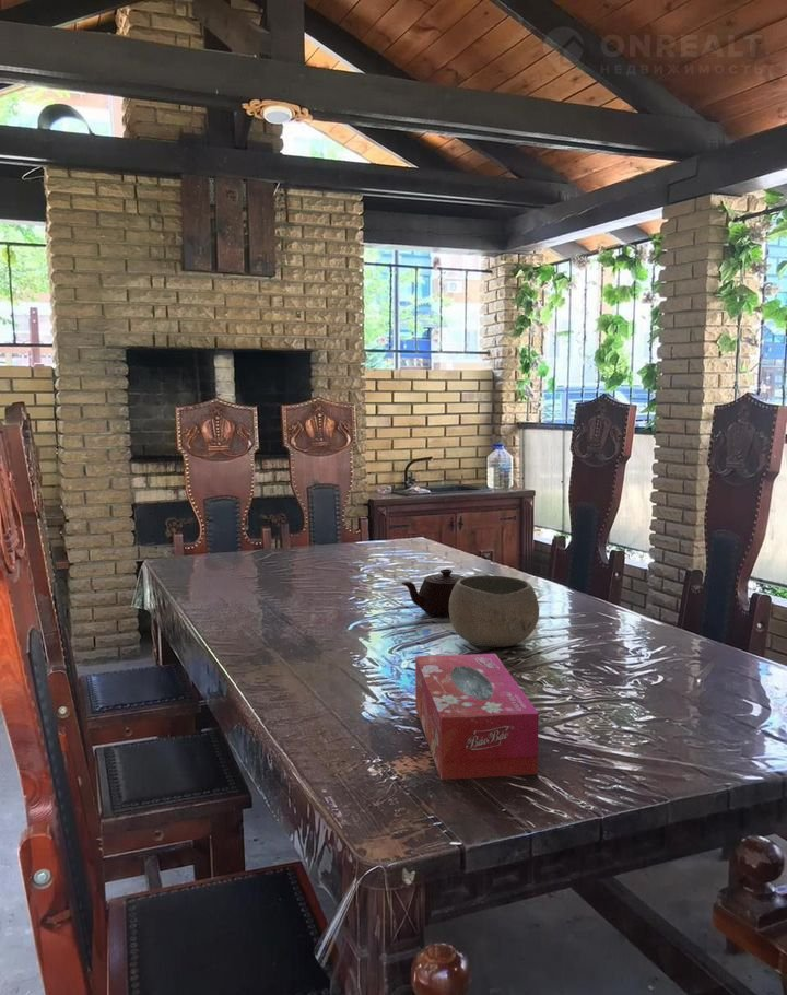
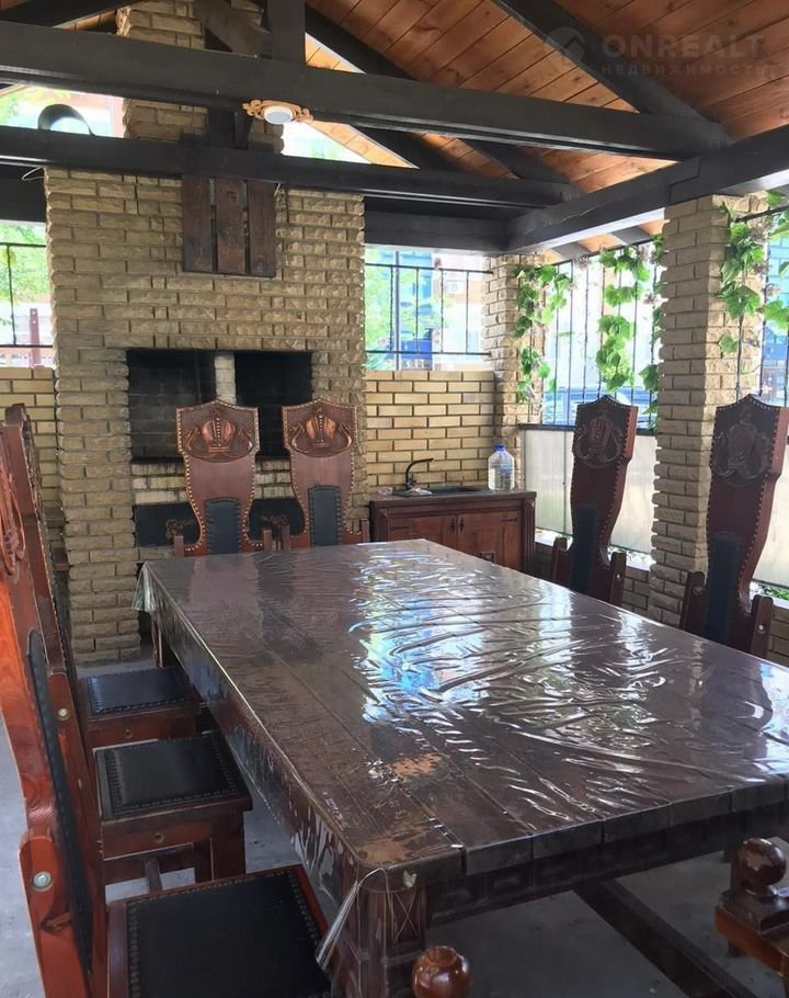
- teapot [400,567,466,619]
- bowl [449,574,540,648]
- tissue box [414,653,540,781]
